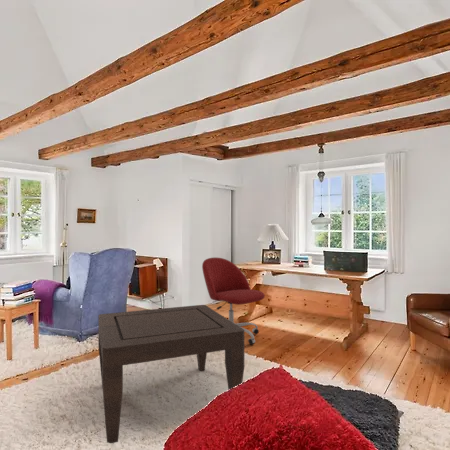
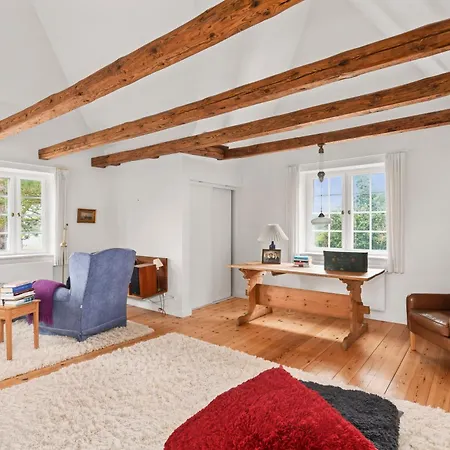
- office chair [201,257,266,346]
- coffee table [97,304,245,444]
